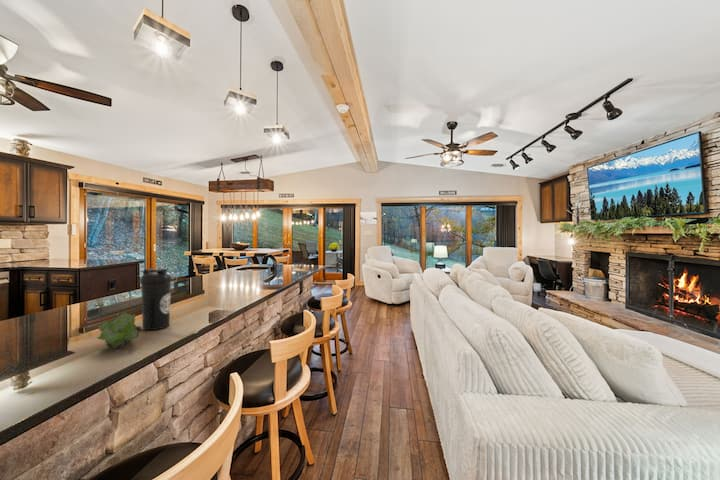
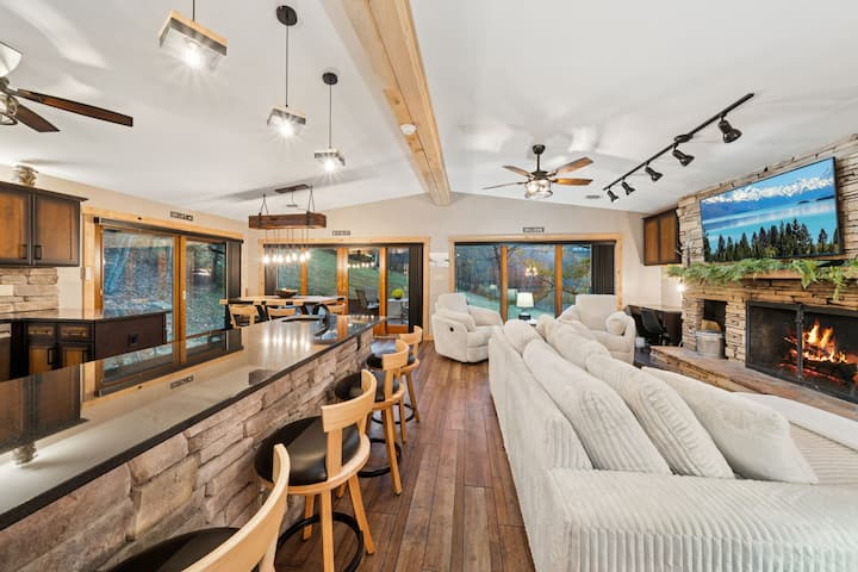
- water bottle [139,268,173,331]
- fruit [96,311,142,350]
